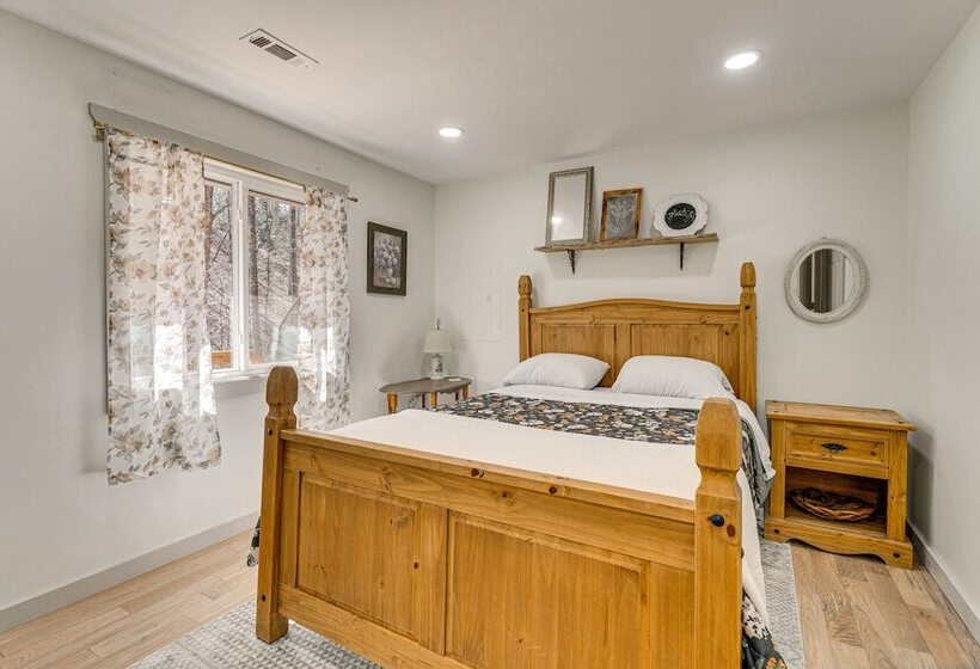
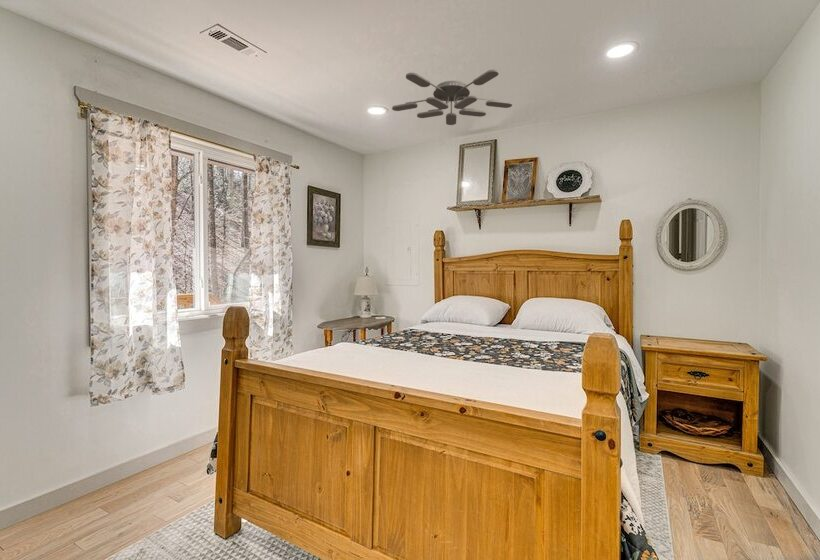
+ ceiling fan [391,69,513,126]
